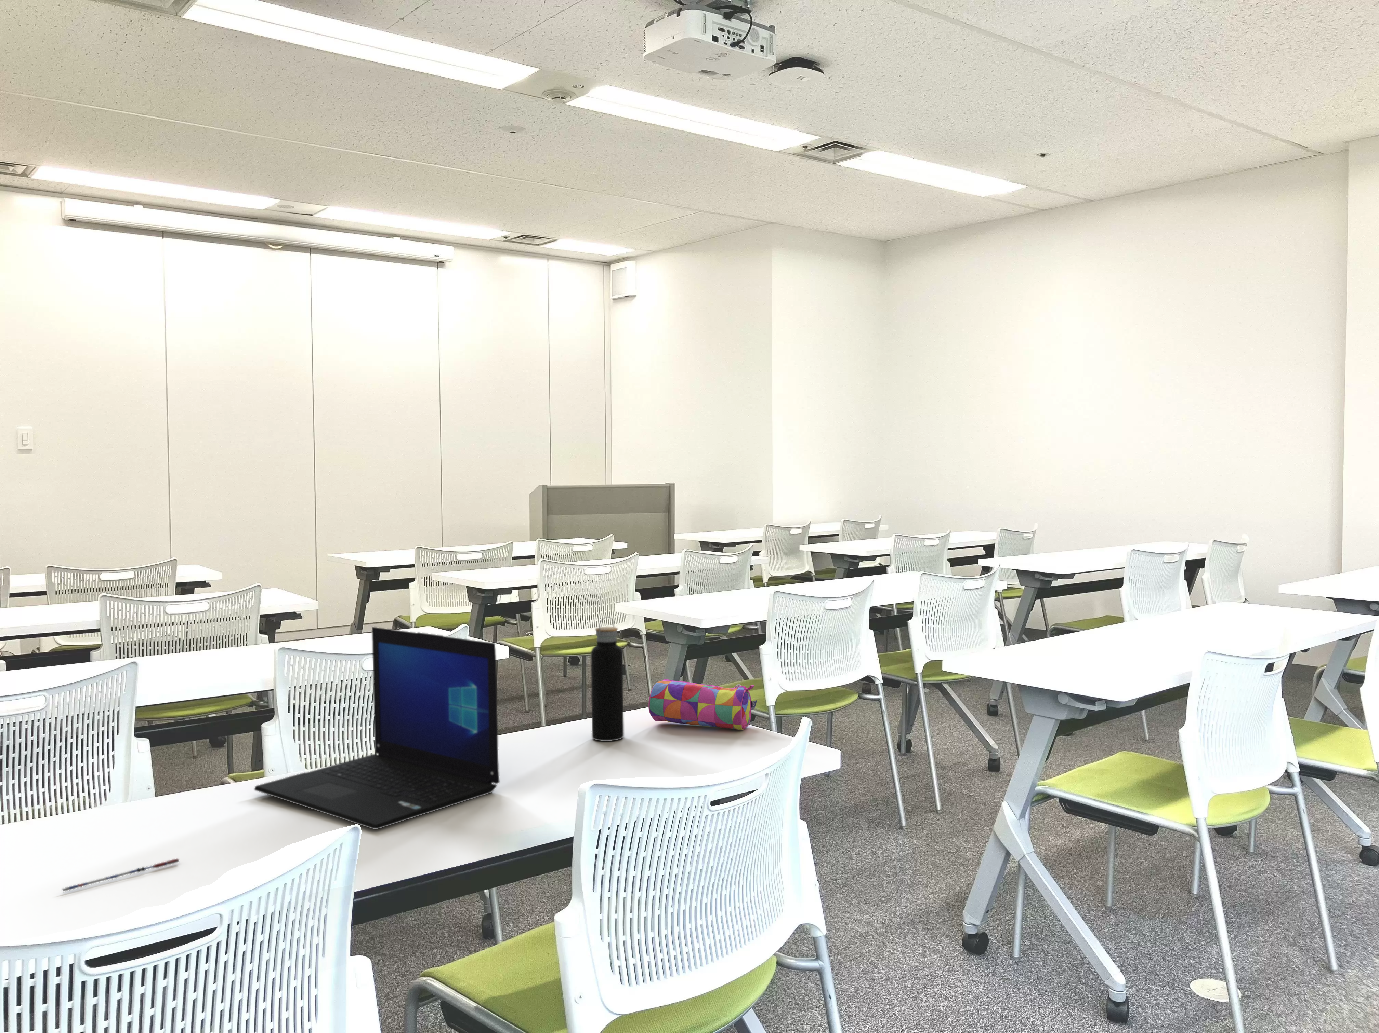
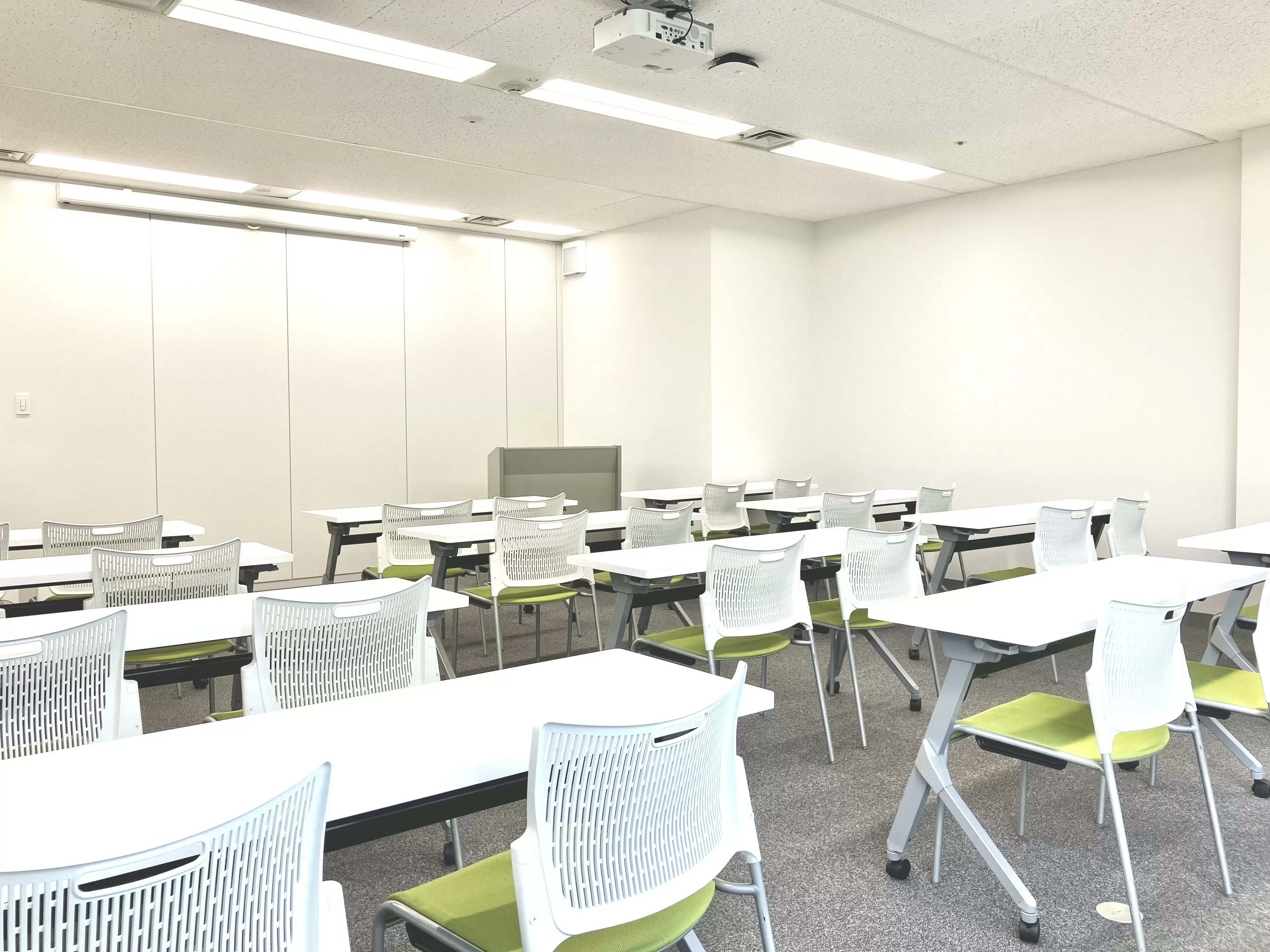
- pen [62,858,180,893]
- laptop [254,626,501,829]
- water bottle [591,616,624,741]
- pencil case [648,679,757,730]
